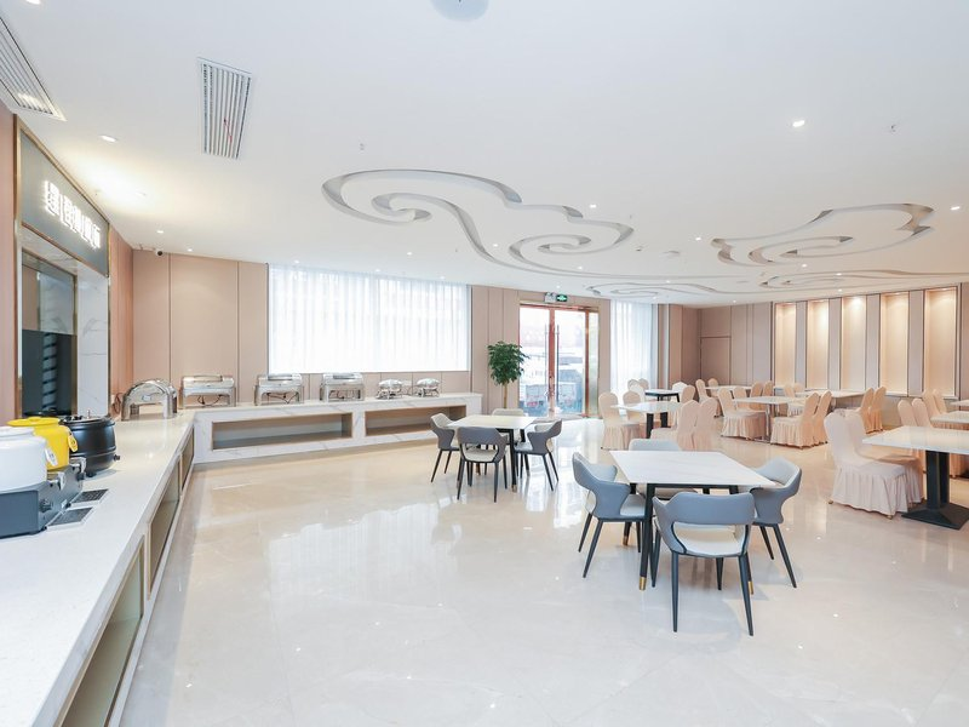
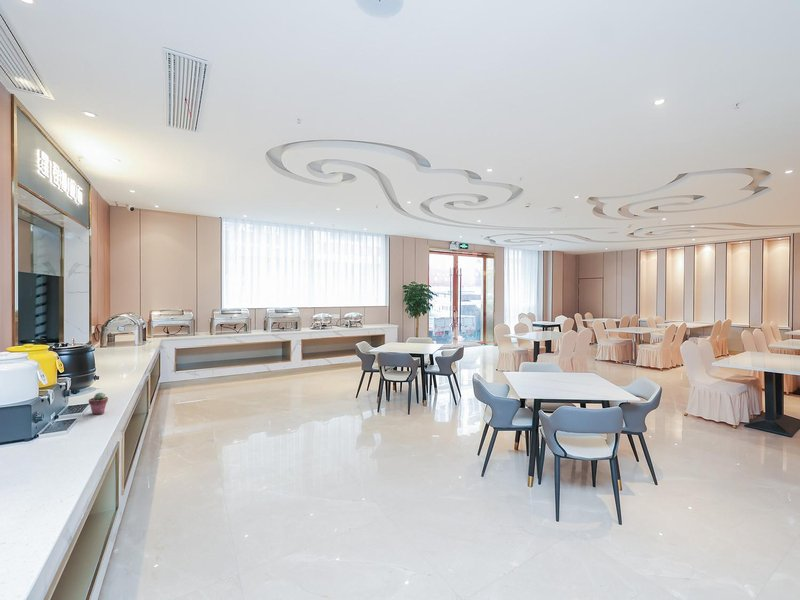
+ potted succulent [88,392,109,415]
